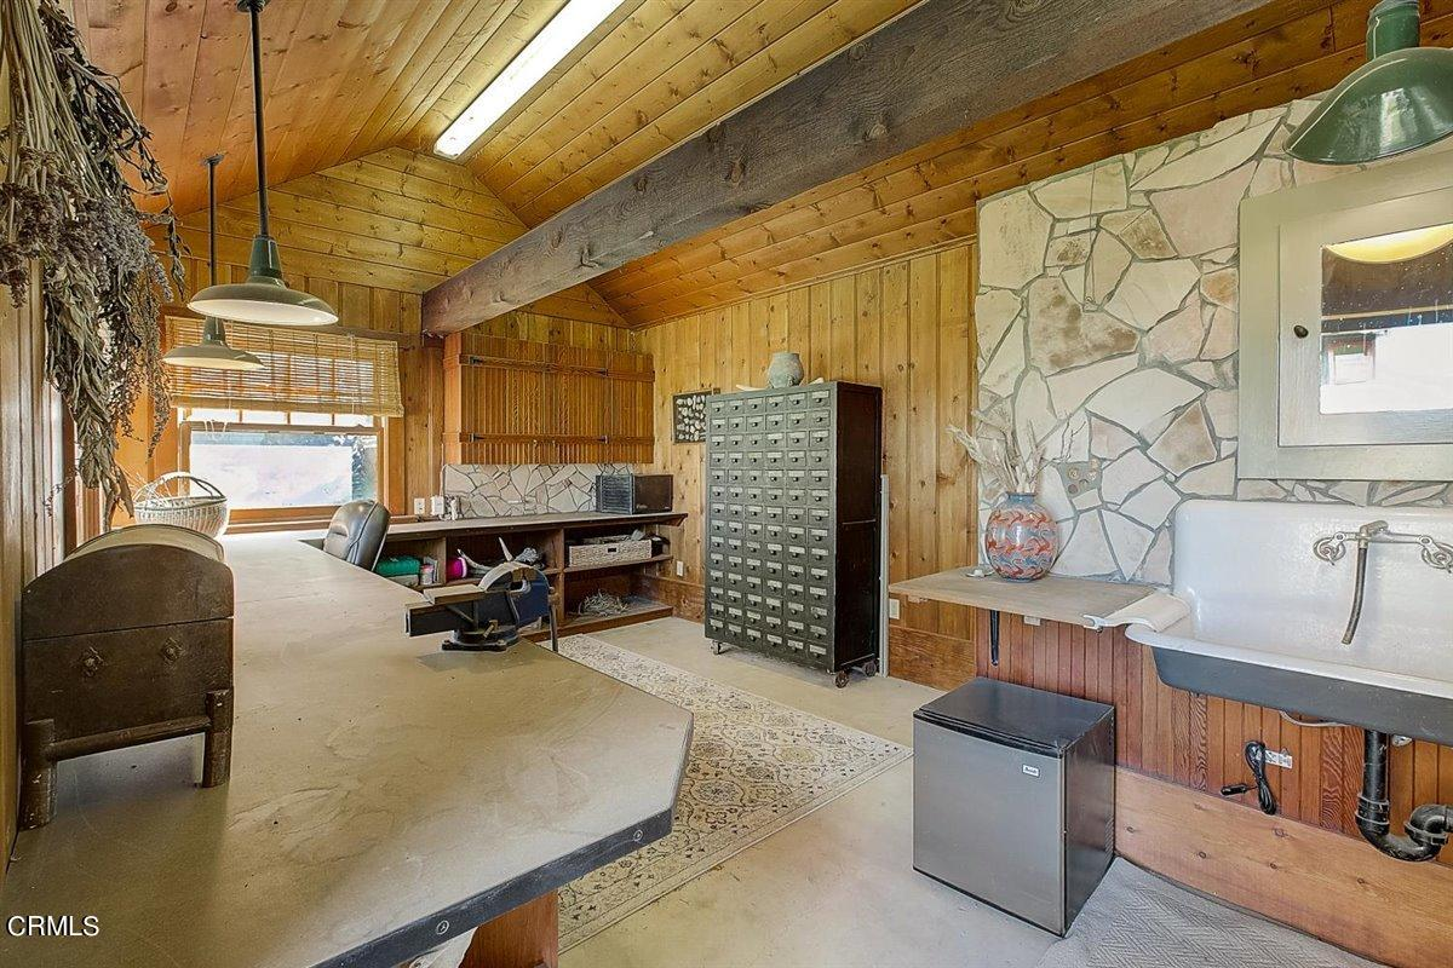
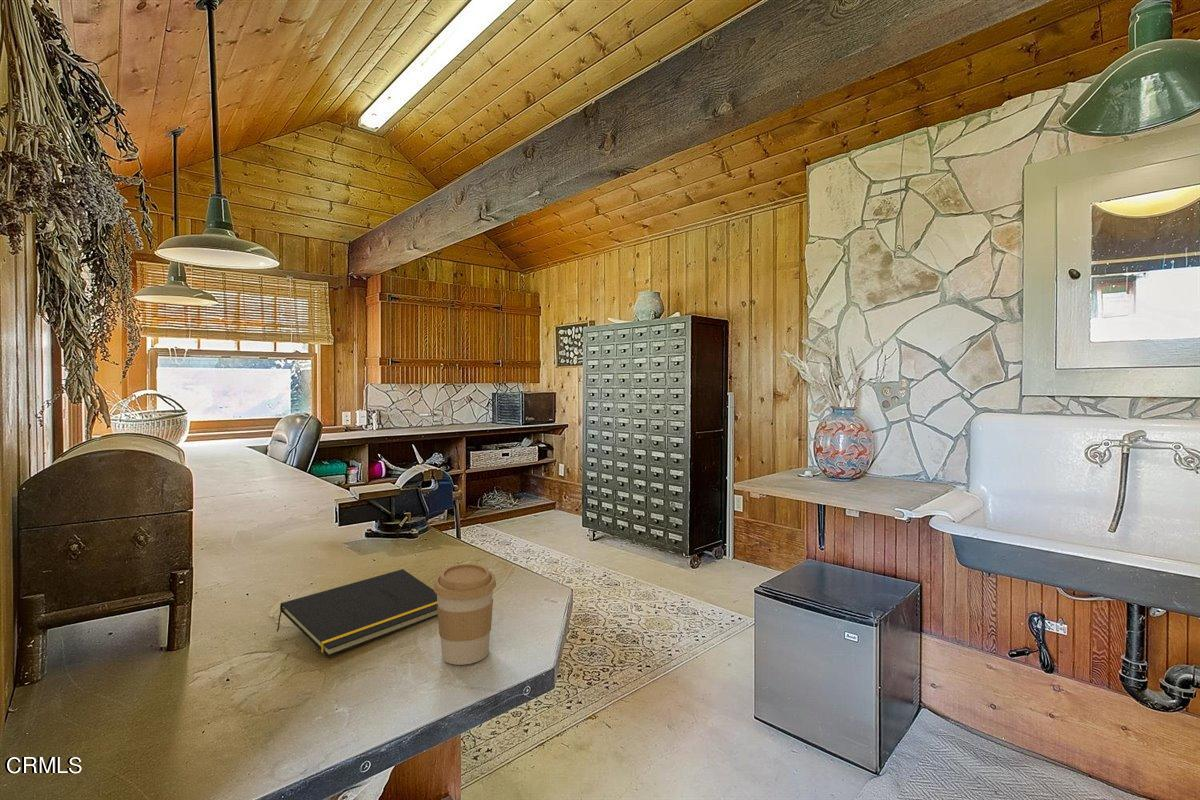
+ notepad [276,568,438,658]
+ coffee cup [433,562,497,666]
